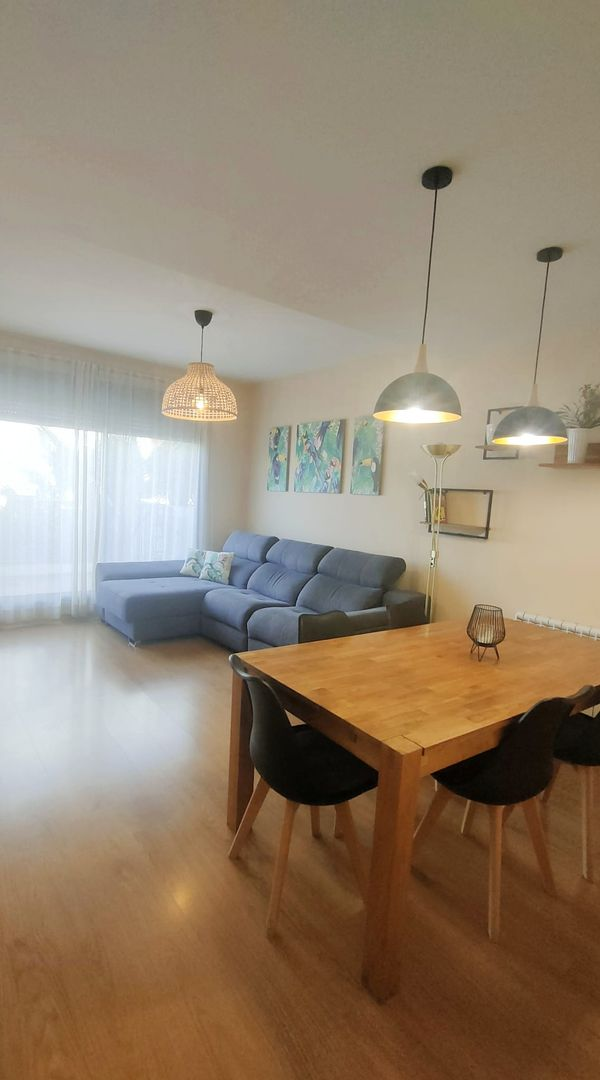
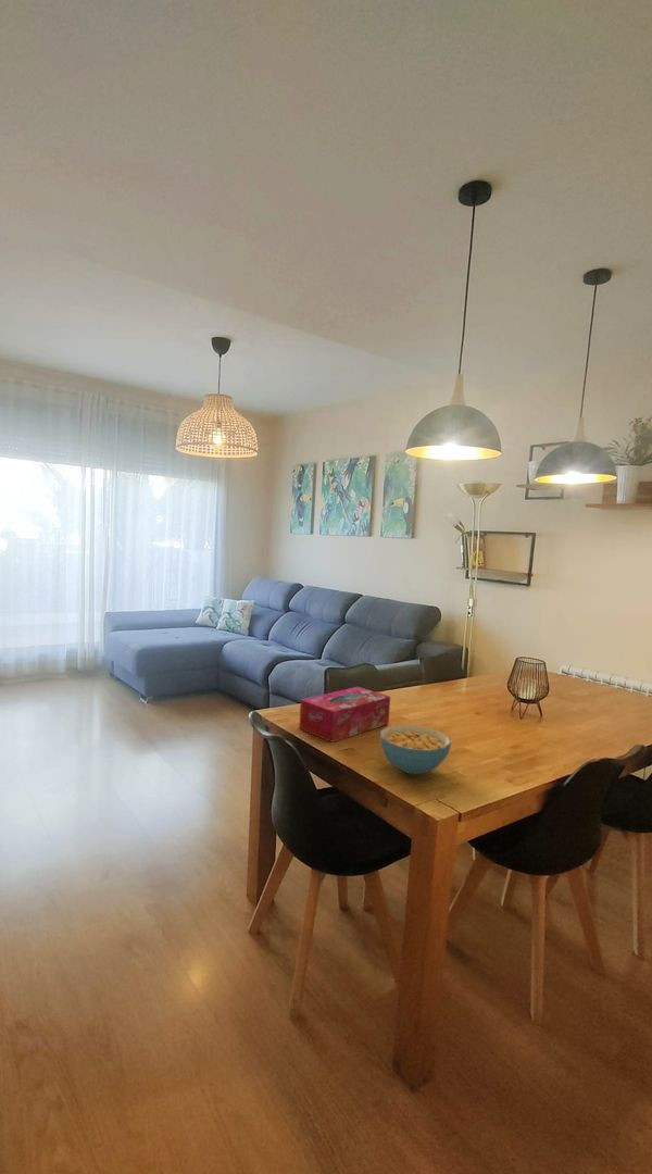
+ tissue box [298,686,391,744]
+ cereal bowl [379,724,452,776]
